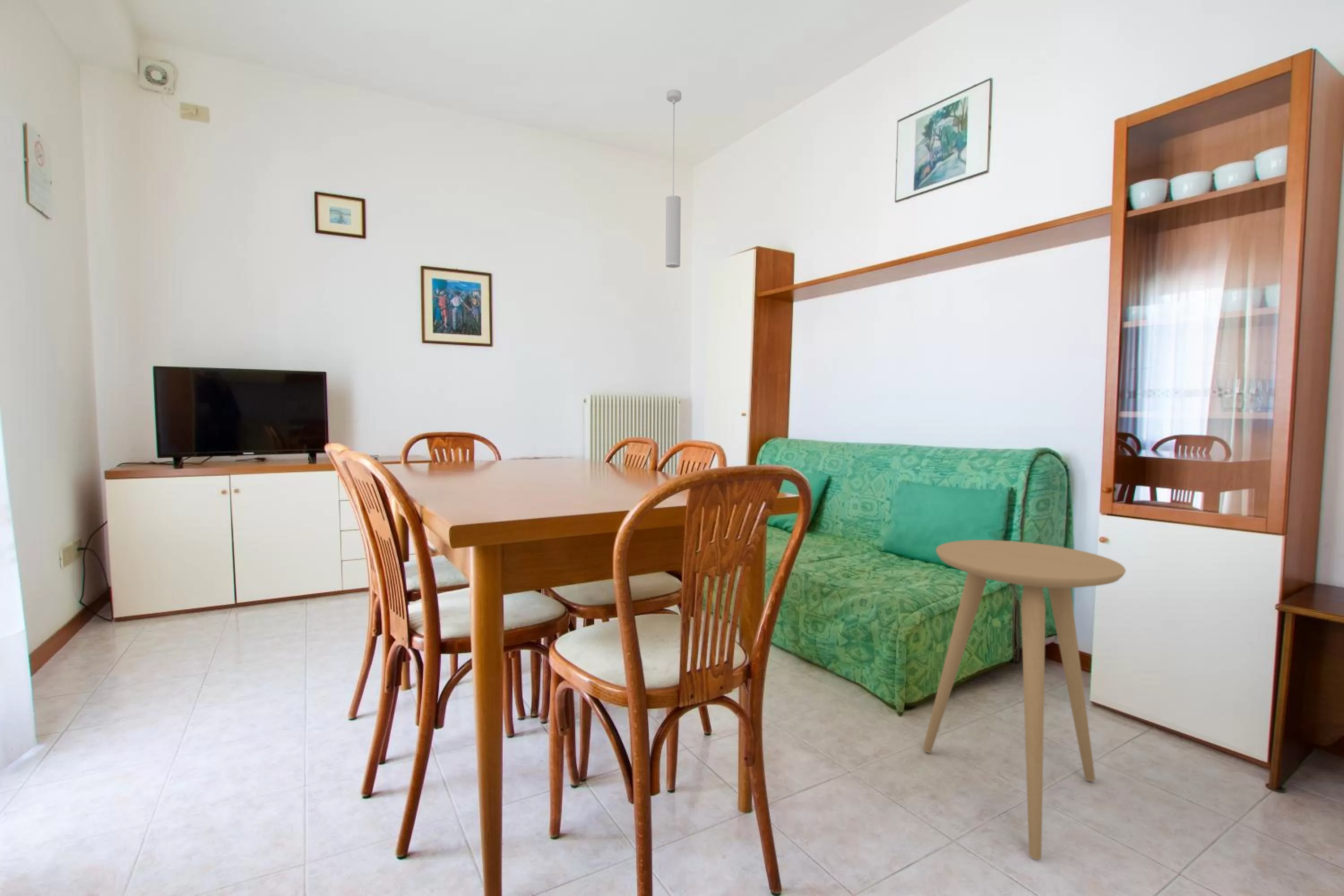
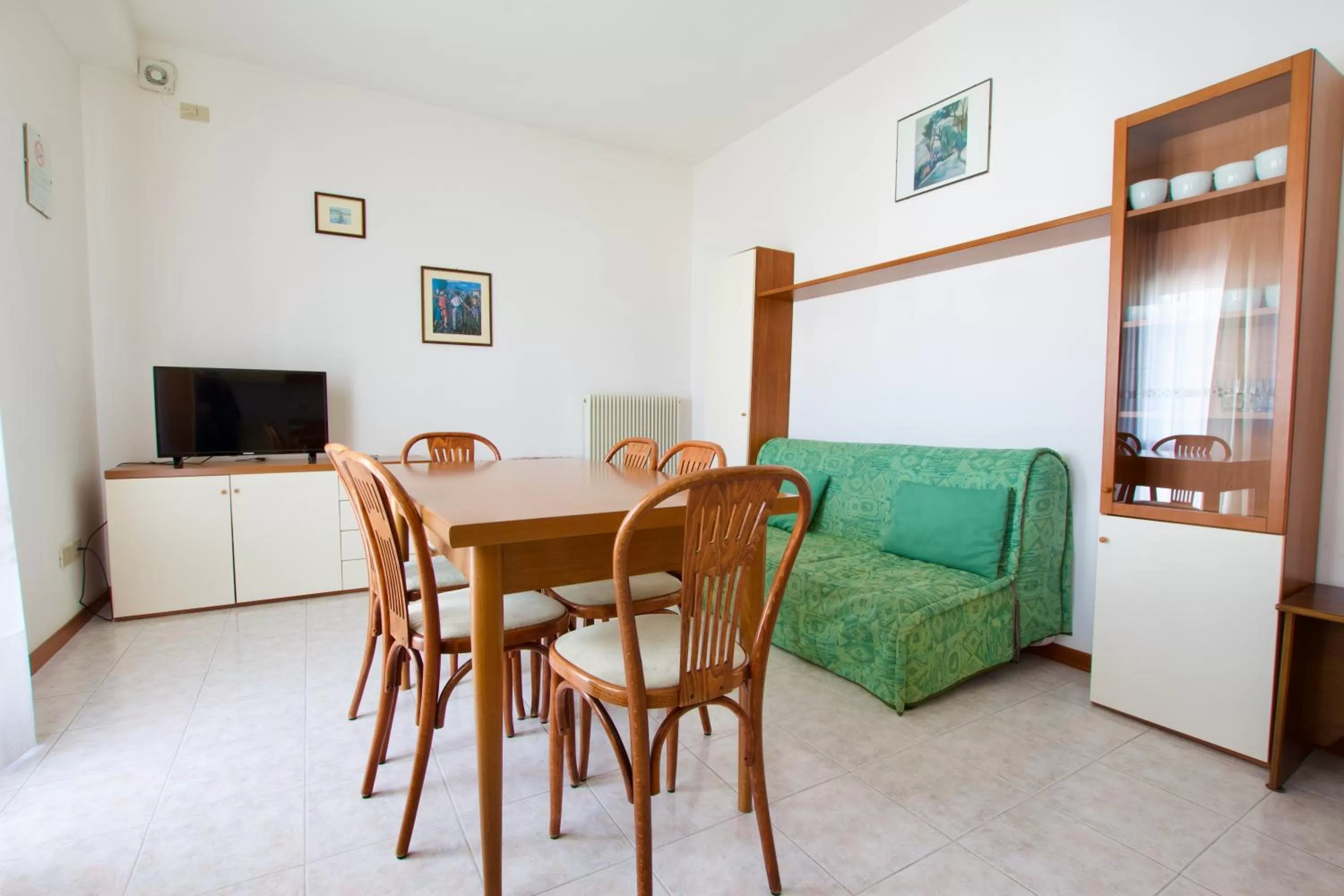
- side table [922,539,1126,860]
- pendant light [665,89,682,268]
